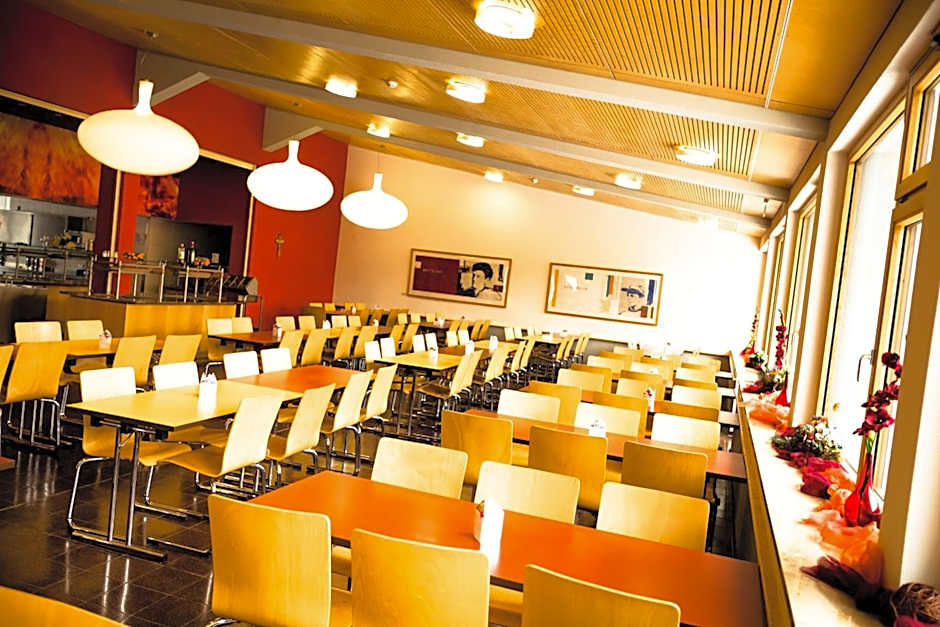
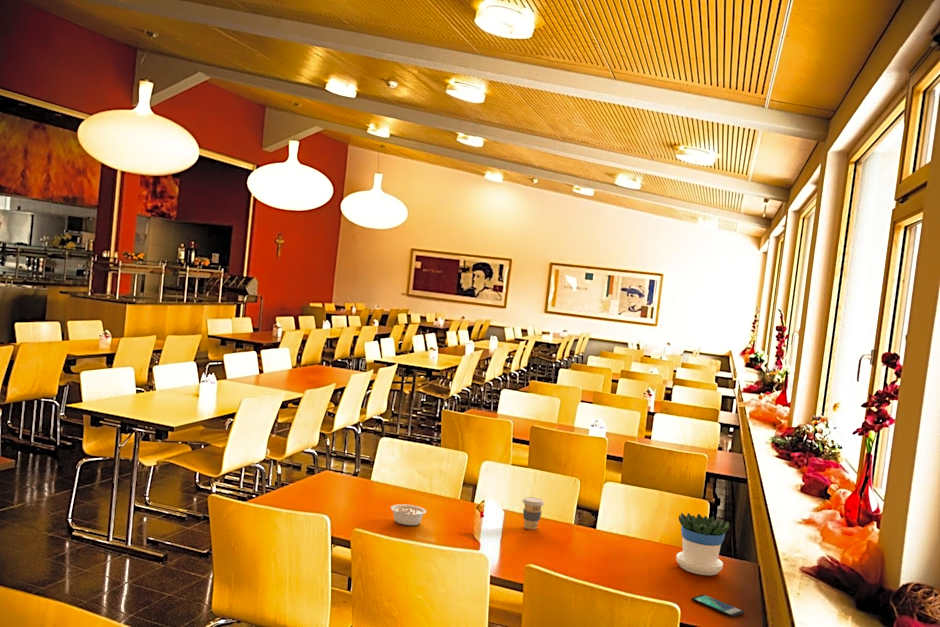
+ smartphone [691,594,745,618]
+ legume [390,503,427,526]
+ coffee cup [522,496,545,530]
+ flowerpot [675,512,731,576]
